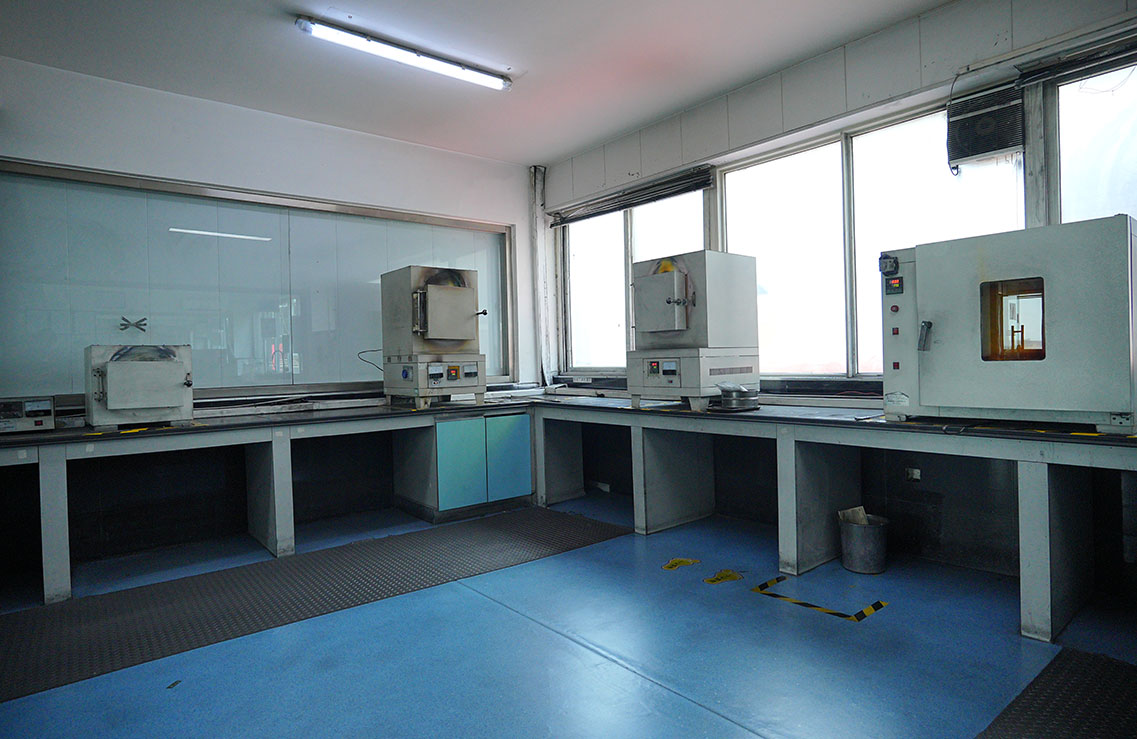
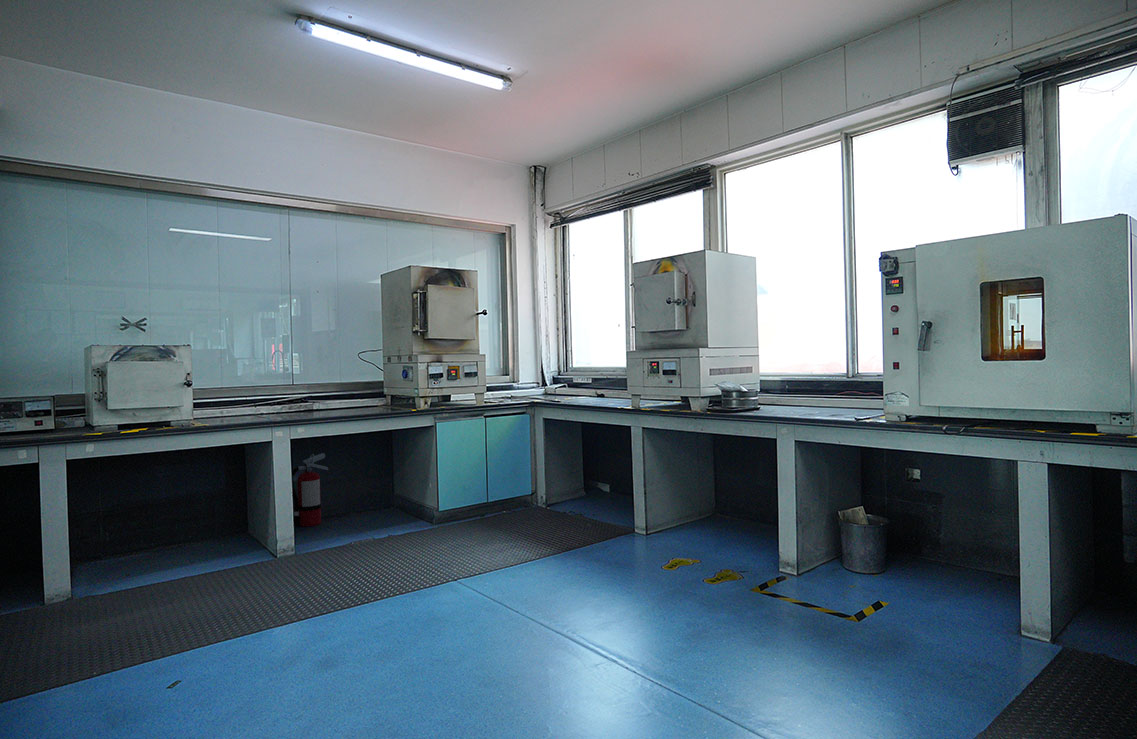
+ fire extinguisher [292,452,329,527]
